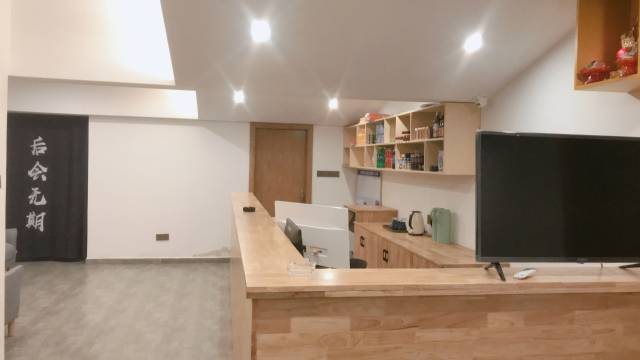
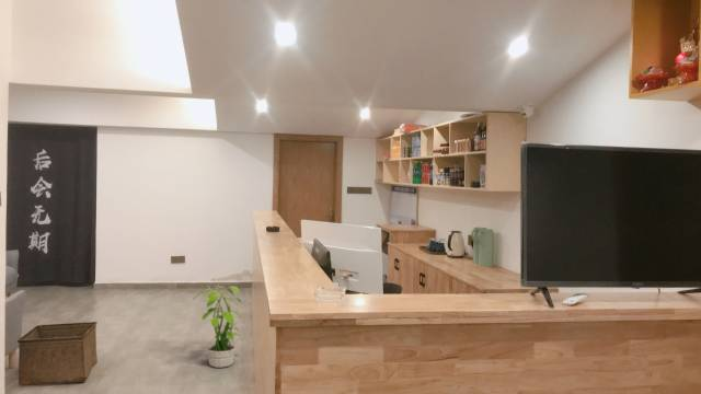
+ potted plant [191,282,243,369]
+ storage bin [16,321,99,386]
